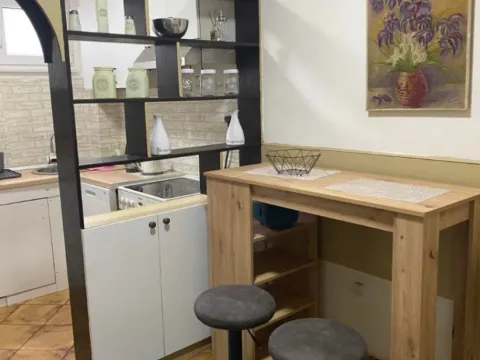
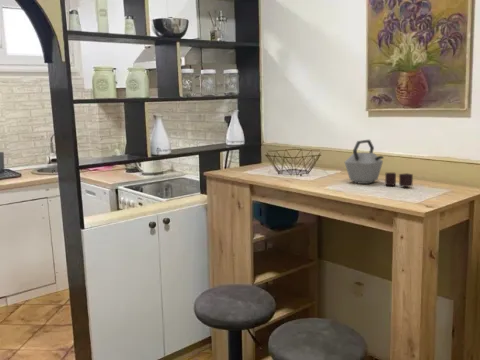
+ kettle [344,139,414,188]
